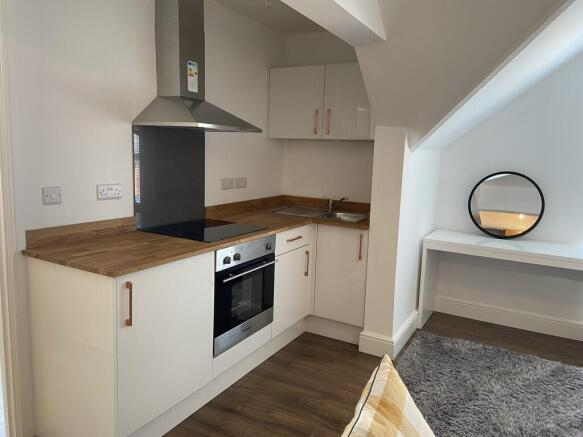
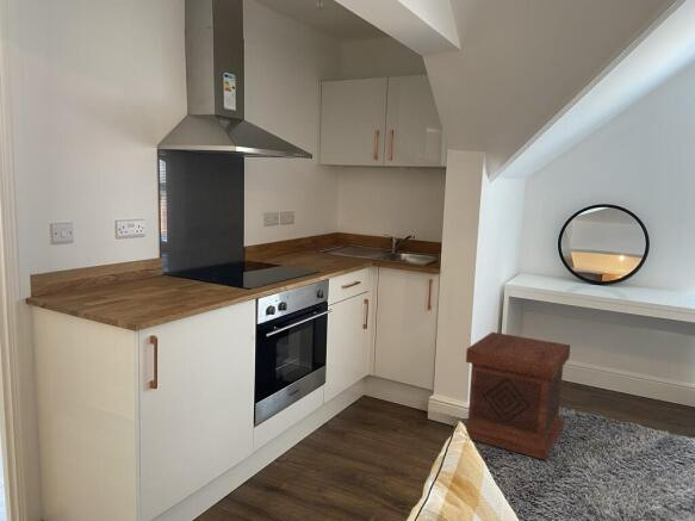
+ side table [464,331,571,461]
